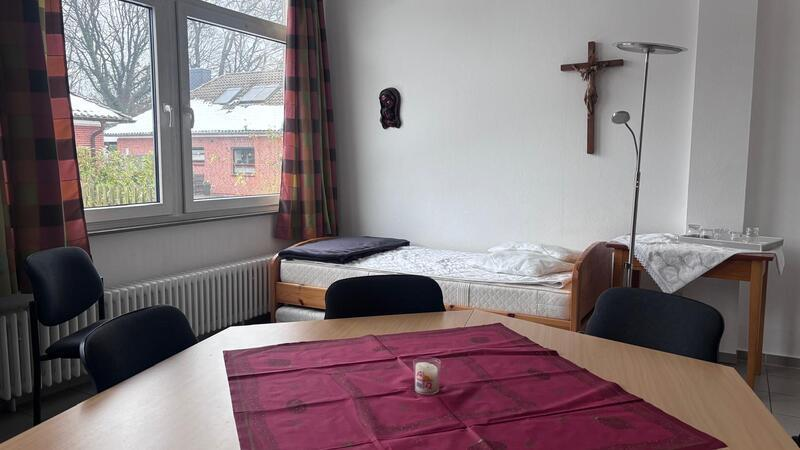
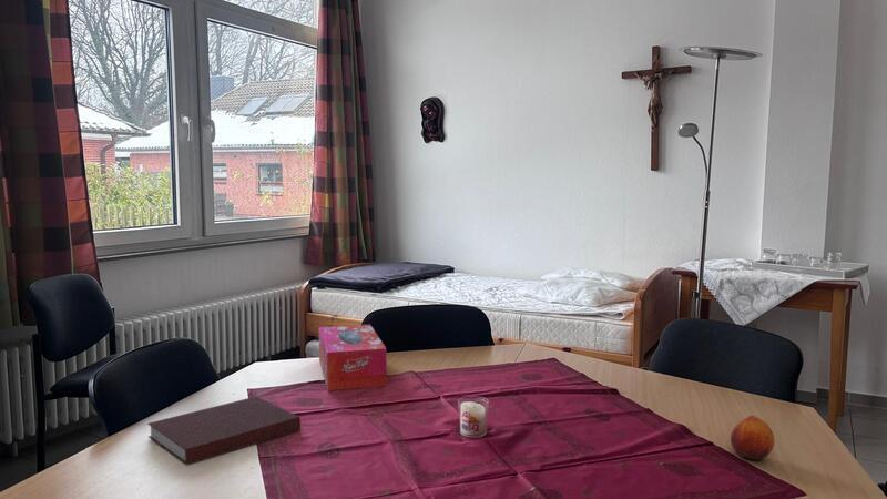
+ tissue box [318,324,388,391]
+ fruit [730,415,775,460]
+ notebook [147,395,302,466]
